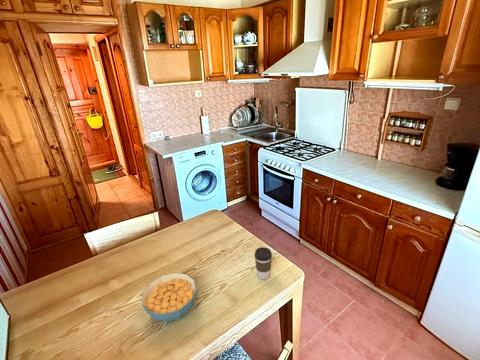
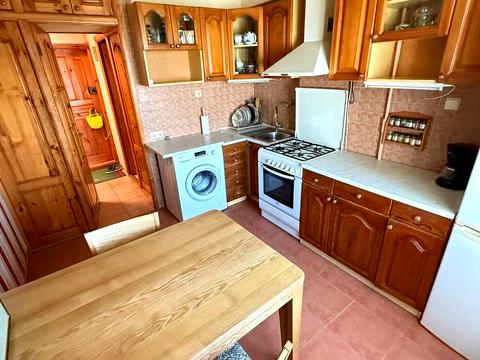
- cereal bowl [141,272,197,323]
- coffee cup [254,246,273,280]
